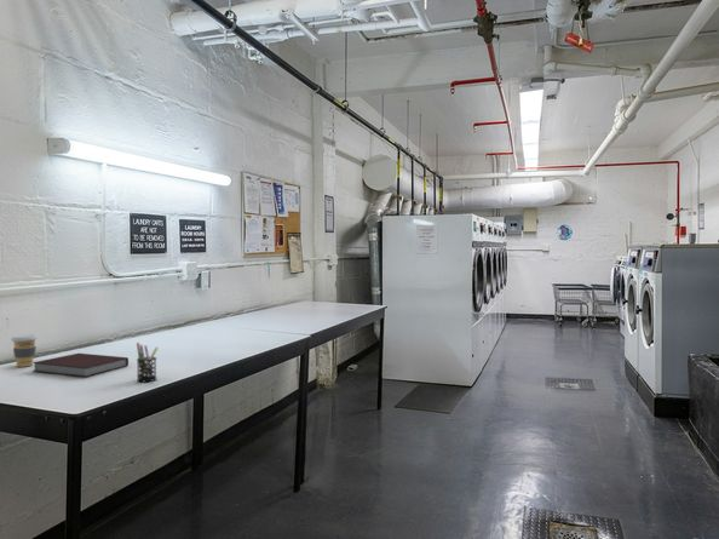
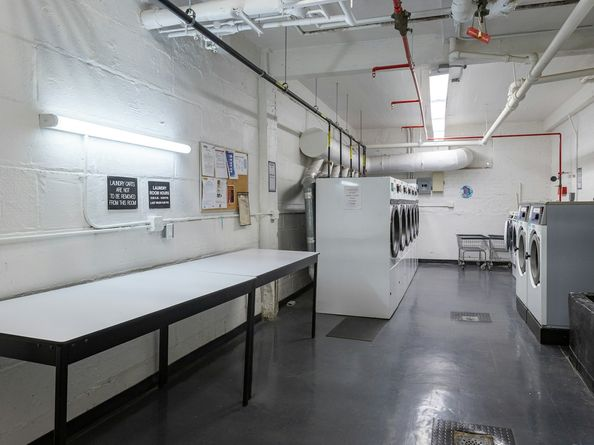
- notebook [33,352,130,378]
- pen holder [136,342,160,383]
- coffee cup [10,333,39,368]
